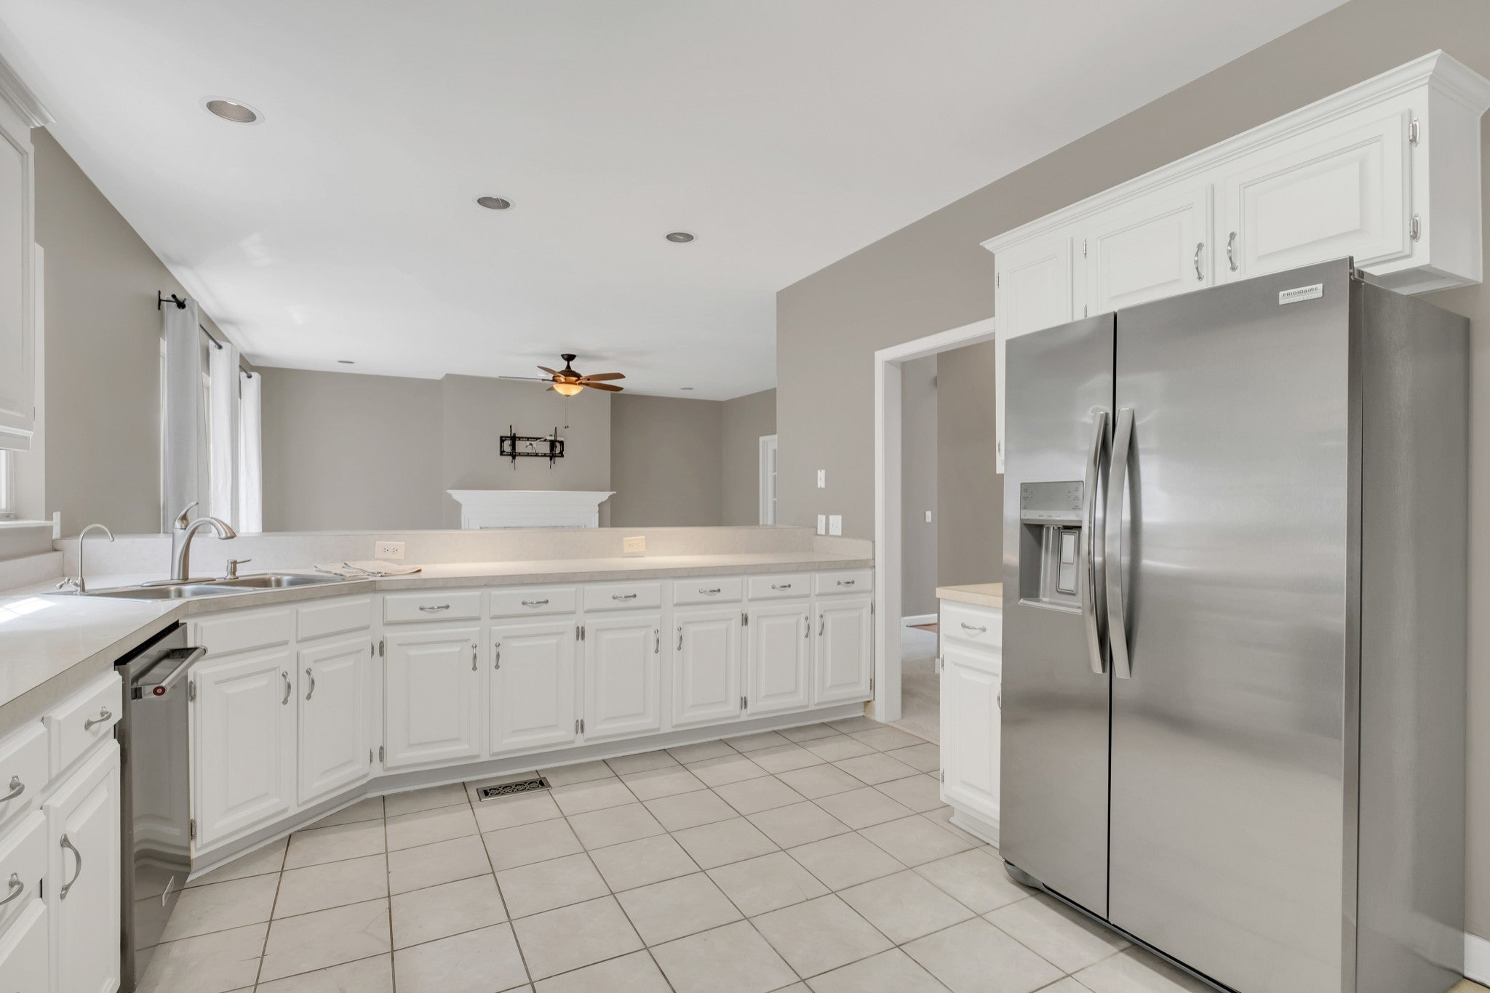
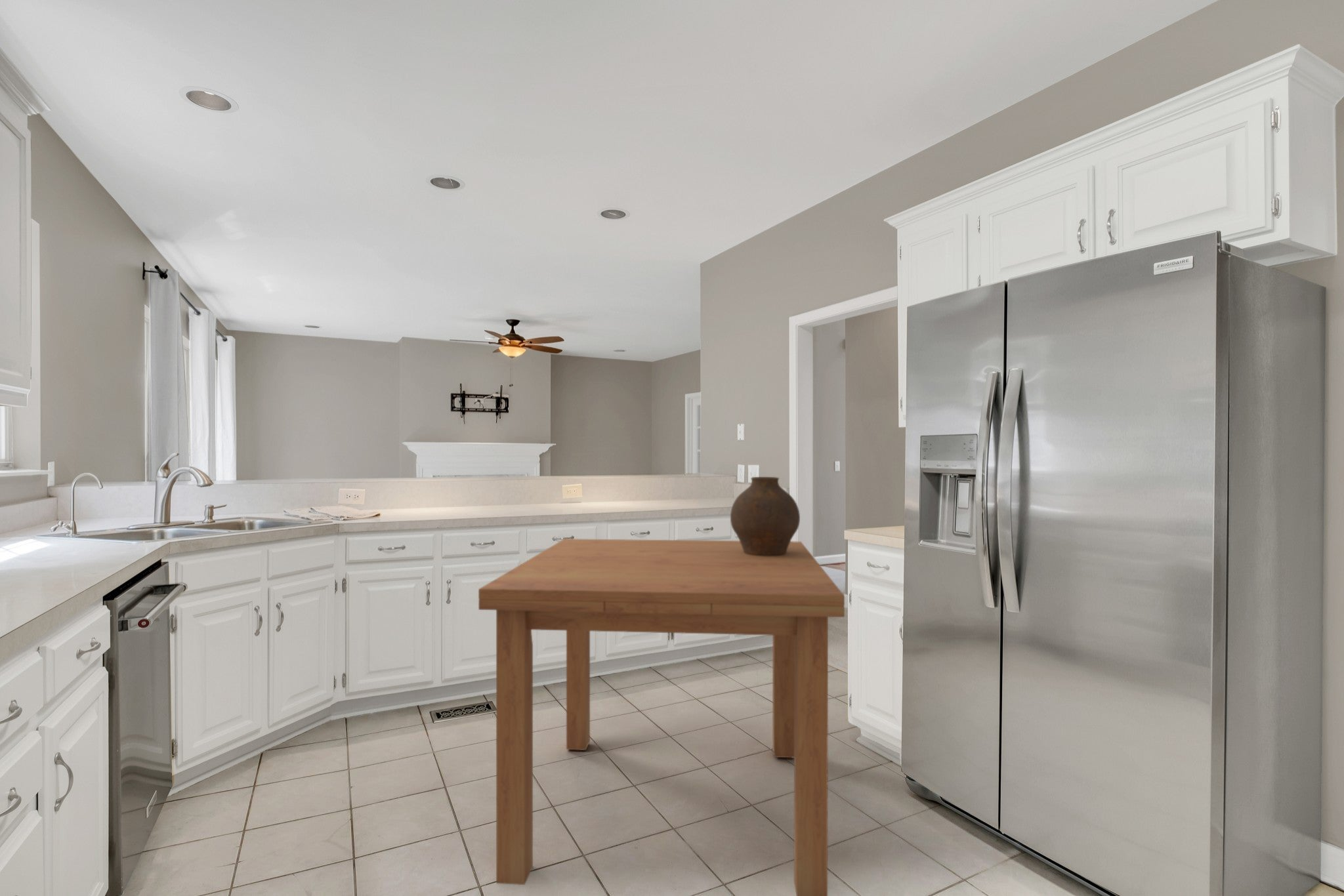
+ vase [730,476,801,556]
+ dining table [478,538,845,896]
